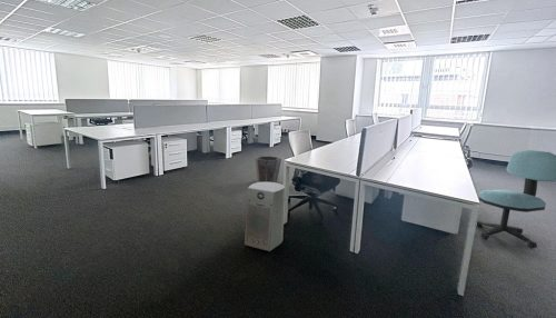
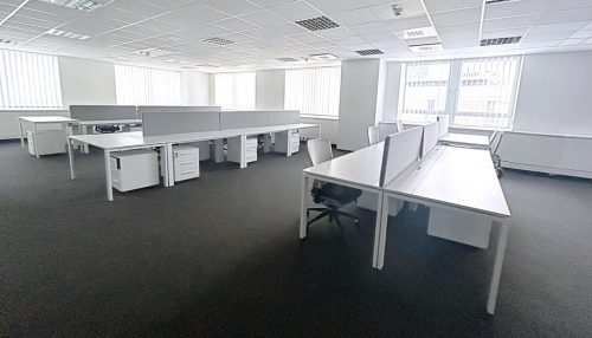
- fan [244,181,286,252]
- waste bin [254,155,282,183]
- office chair [476,149,556,250]
